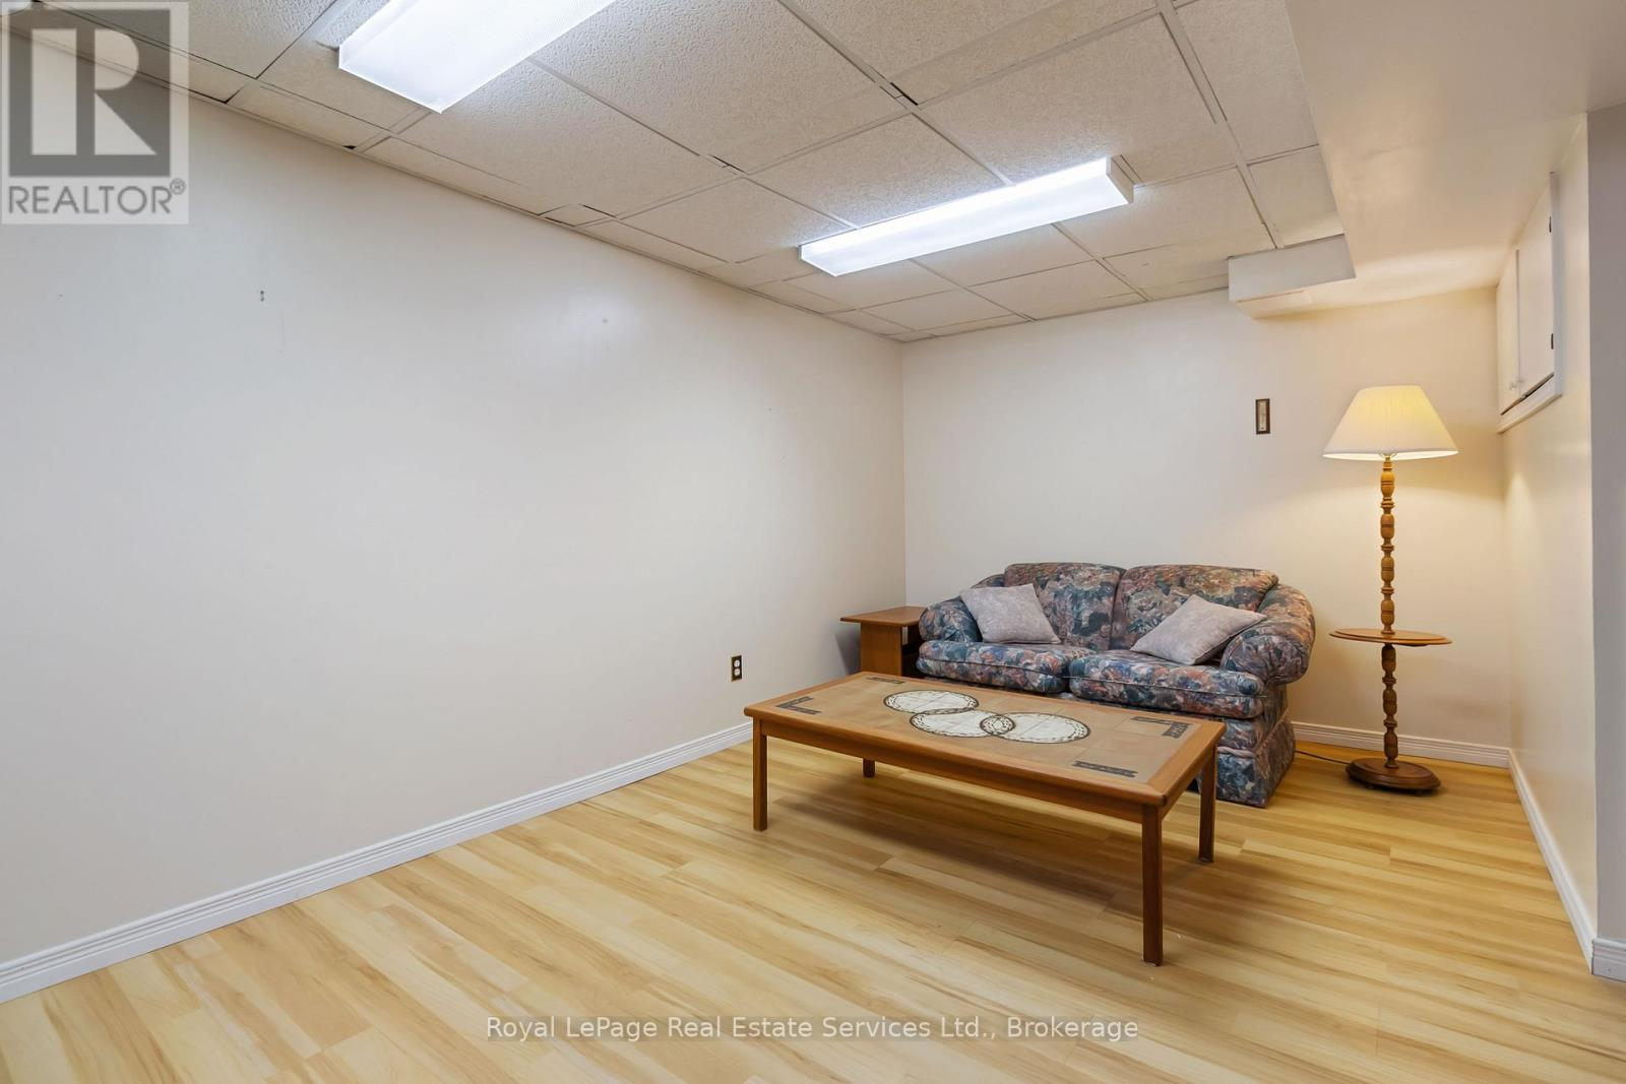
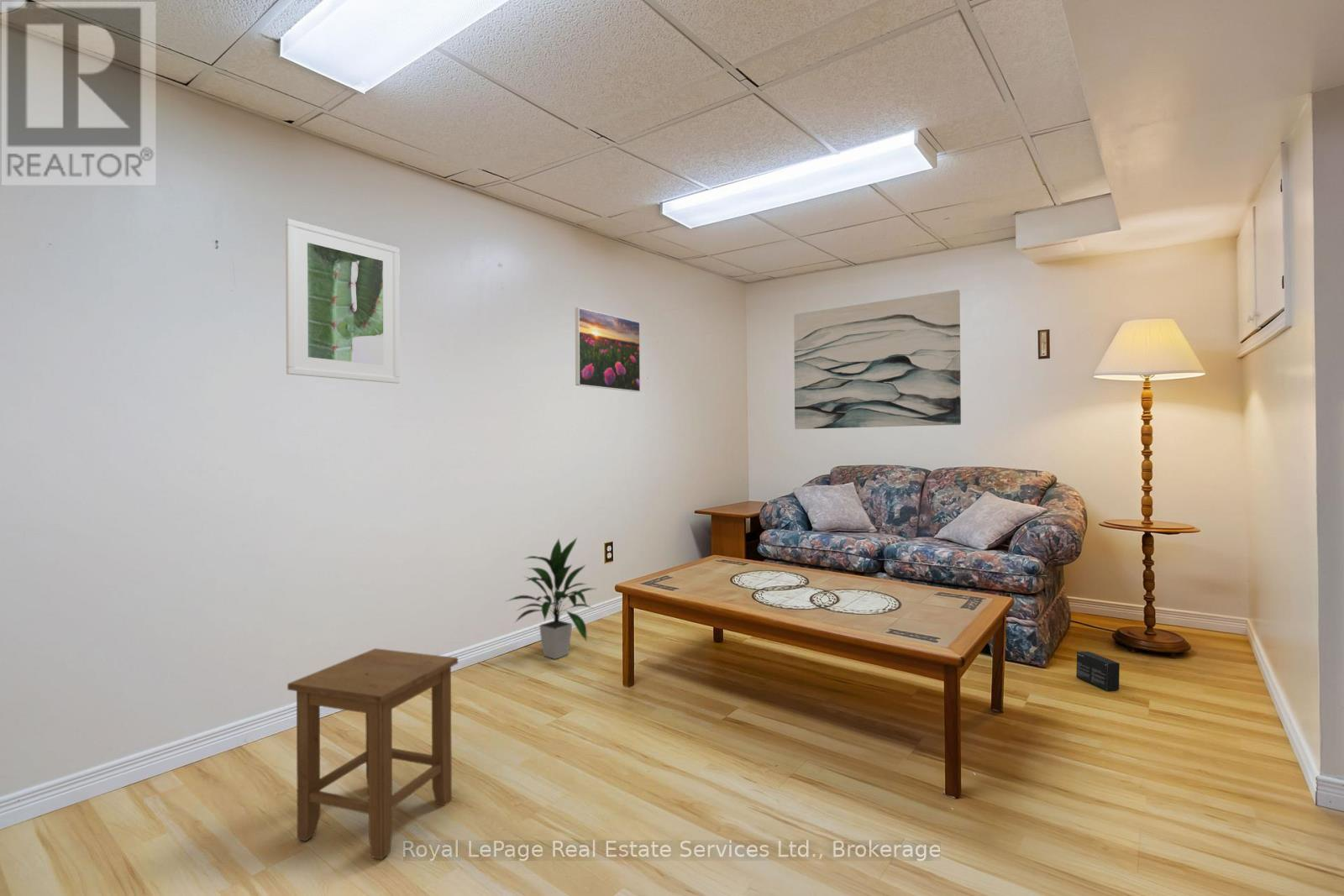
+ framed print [285,218,401,385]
+ box [1075,651,1121,691]
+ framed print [575,307,641,393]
+ wall art [793,289,962,430]
+ stool [286,647,459,860]
+ indoor plant [504,536,596,660]
